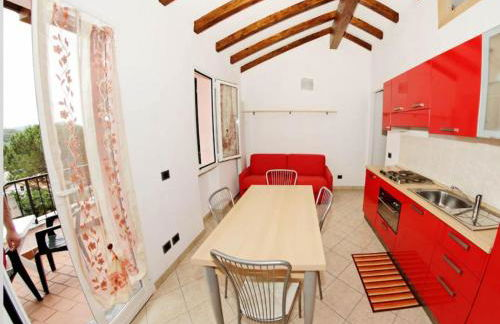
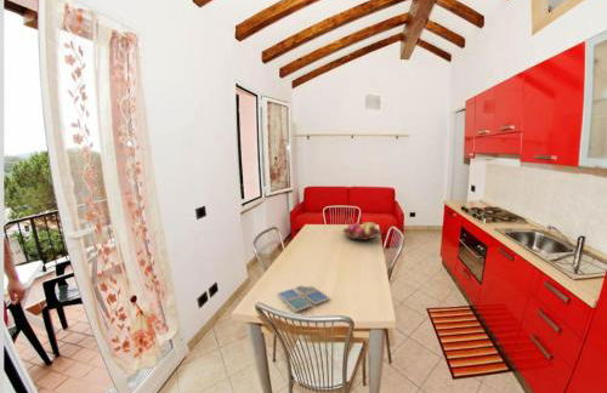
+ fruit basket [341,221,384,243]
+ drink coaster [276,284,331,313]
